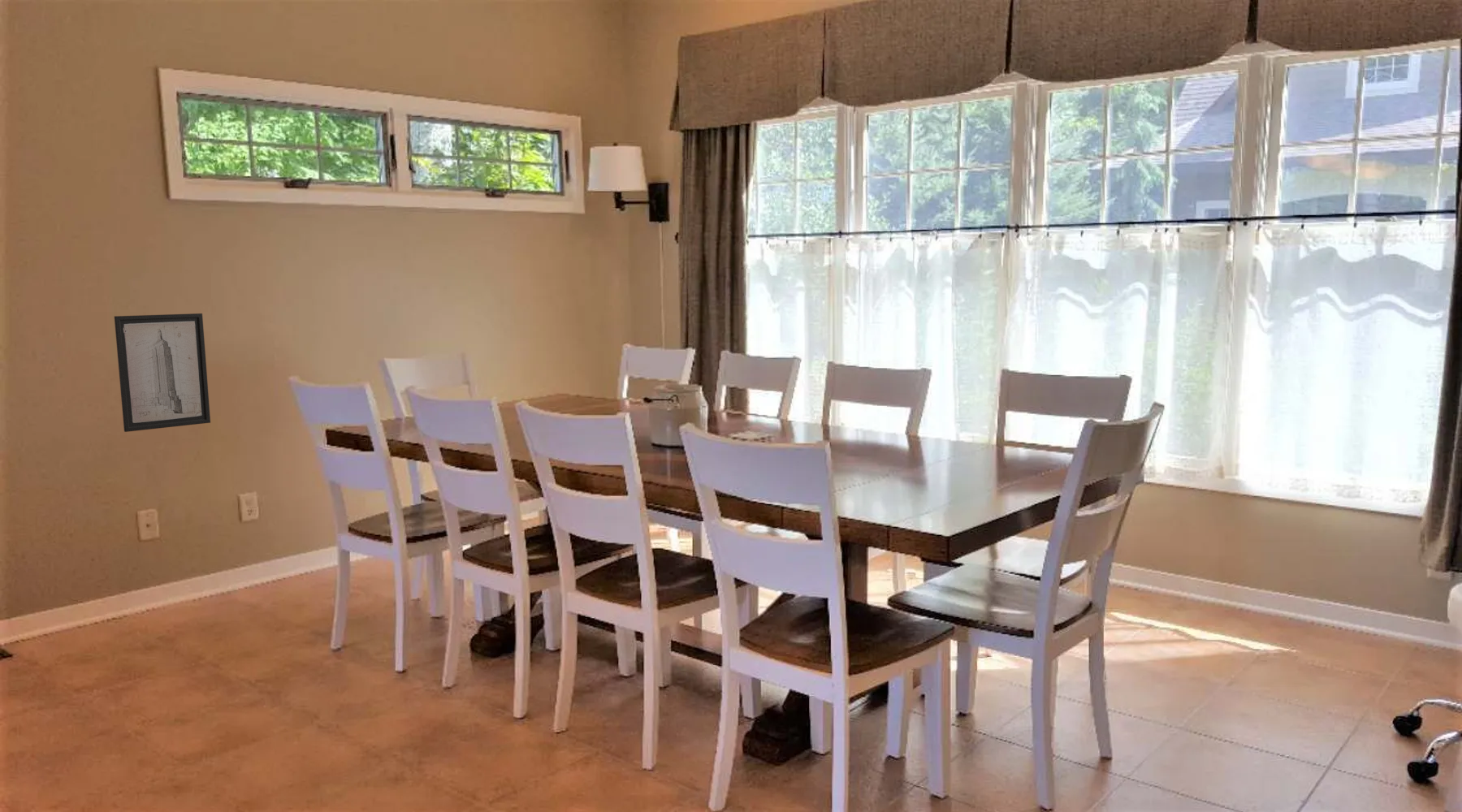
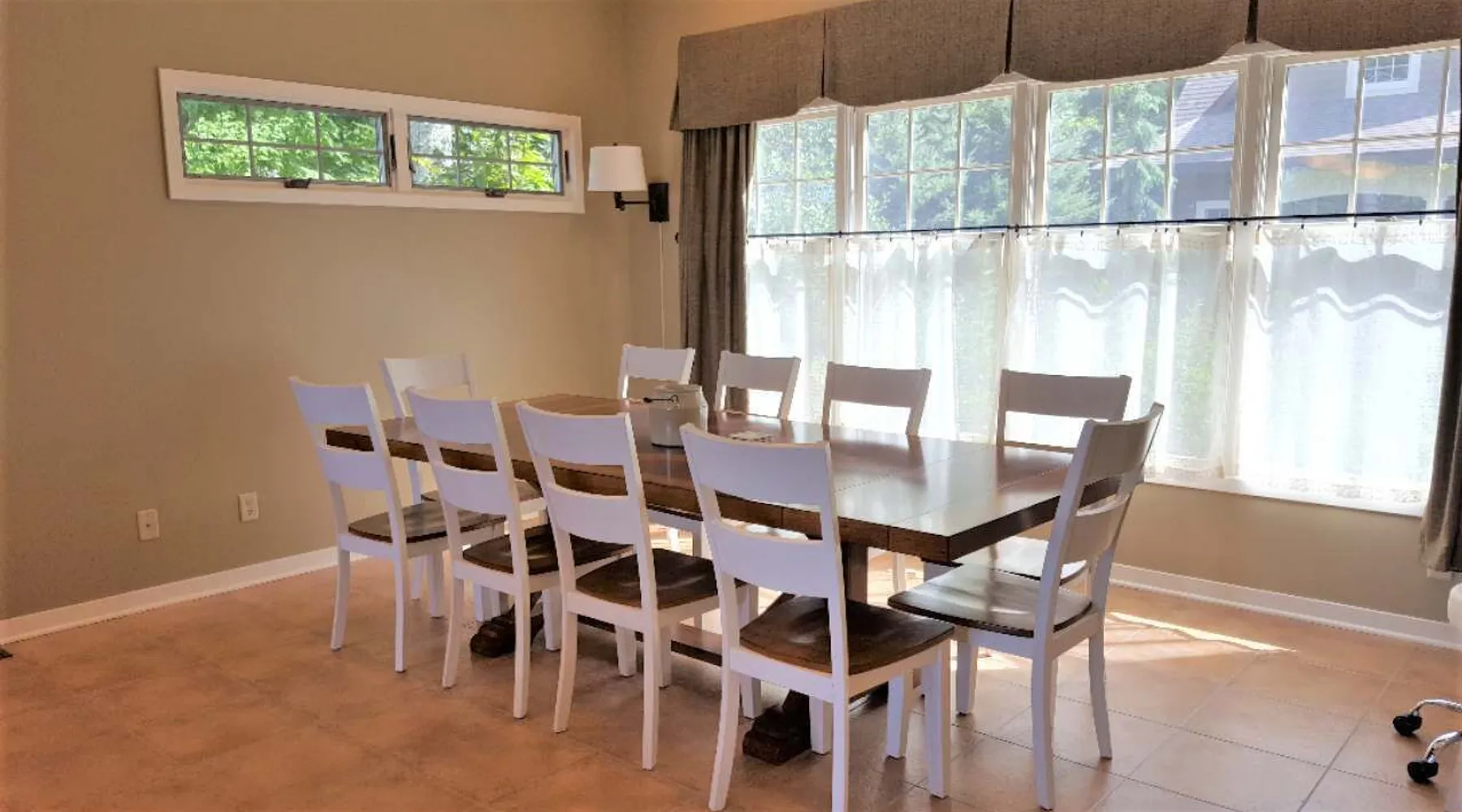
- wall art [114,313,211,433]
